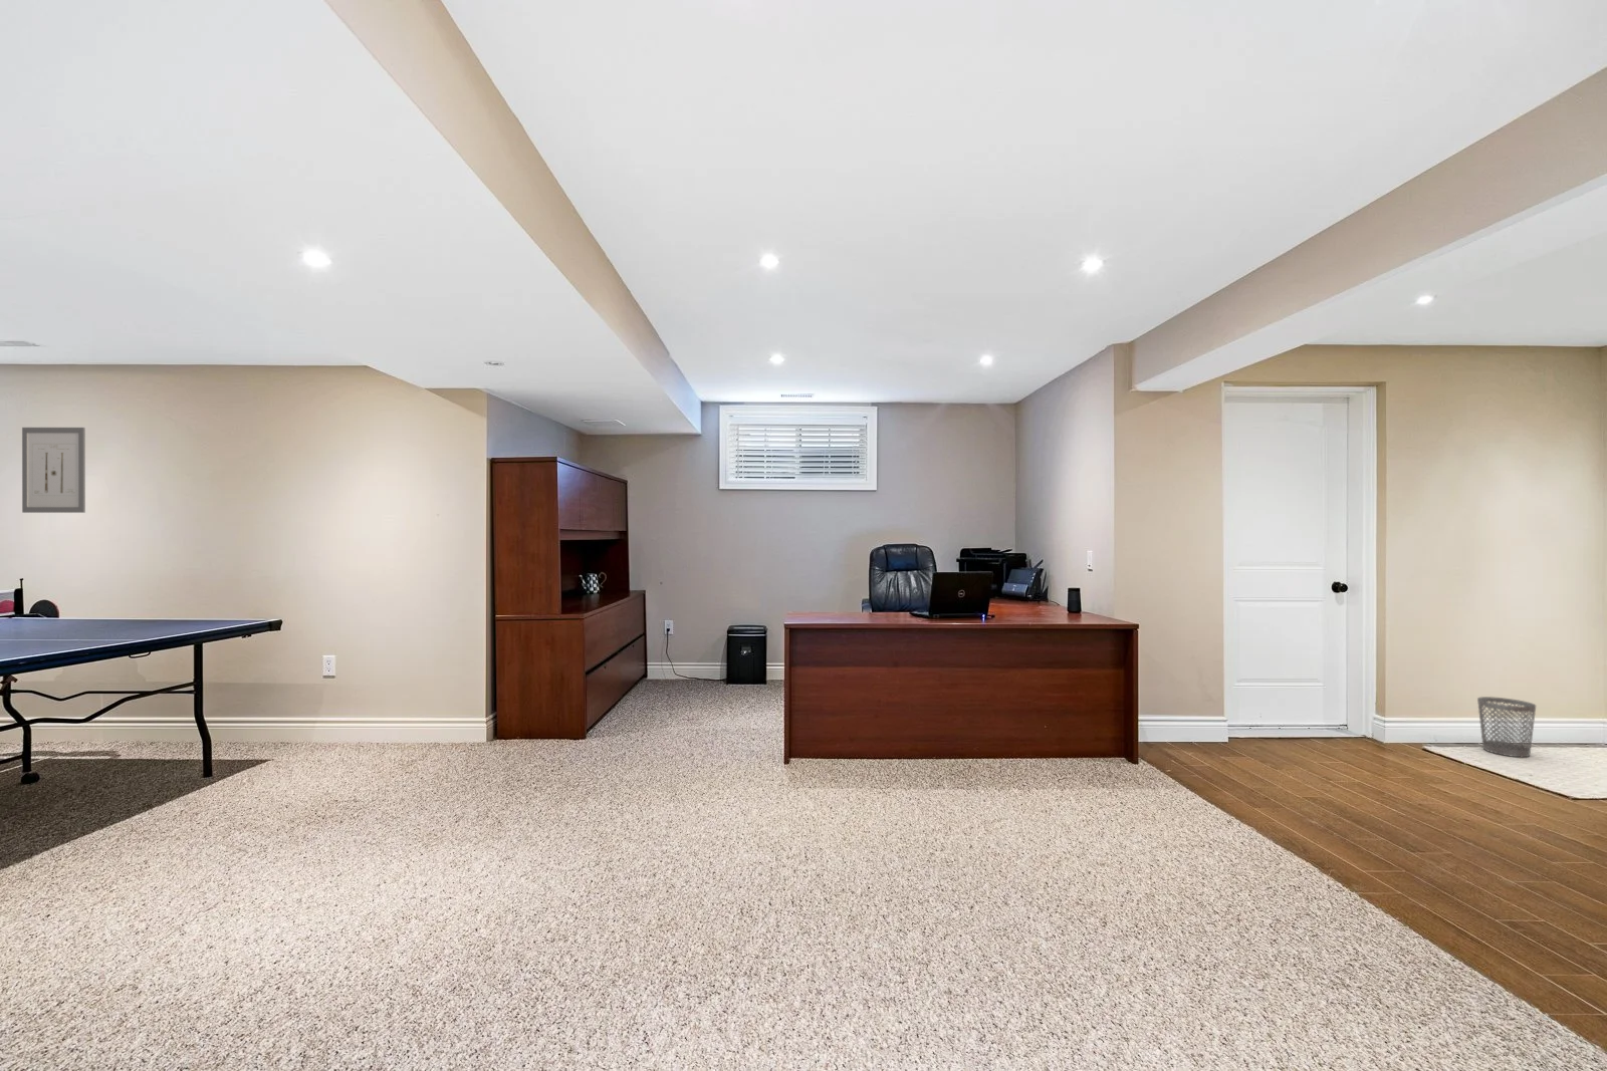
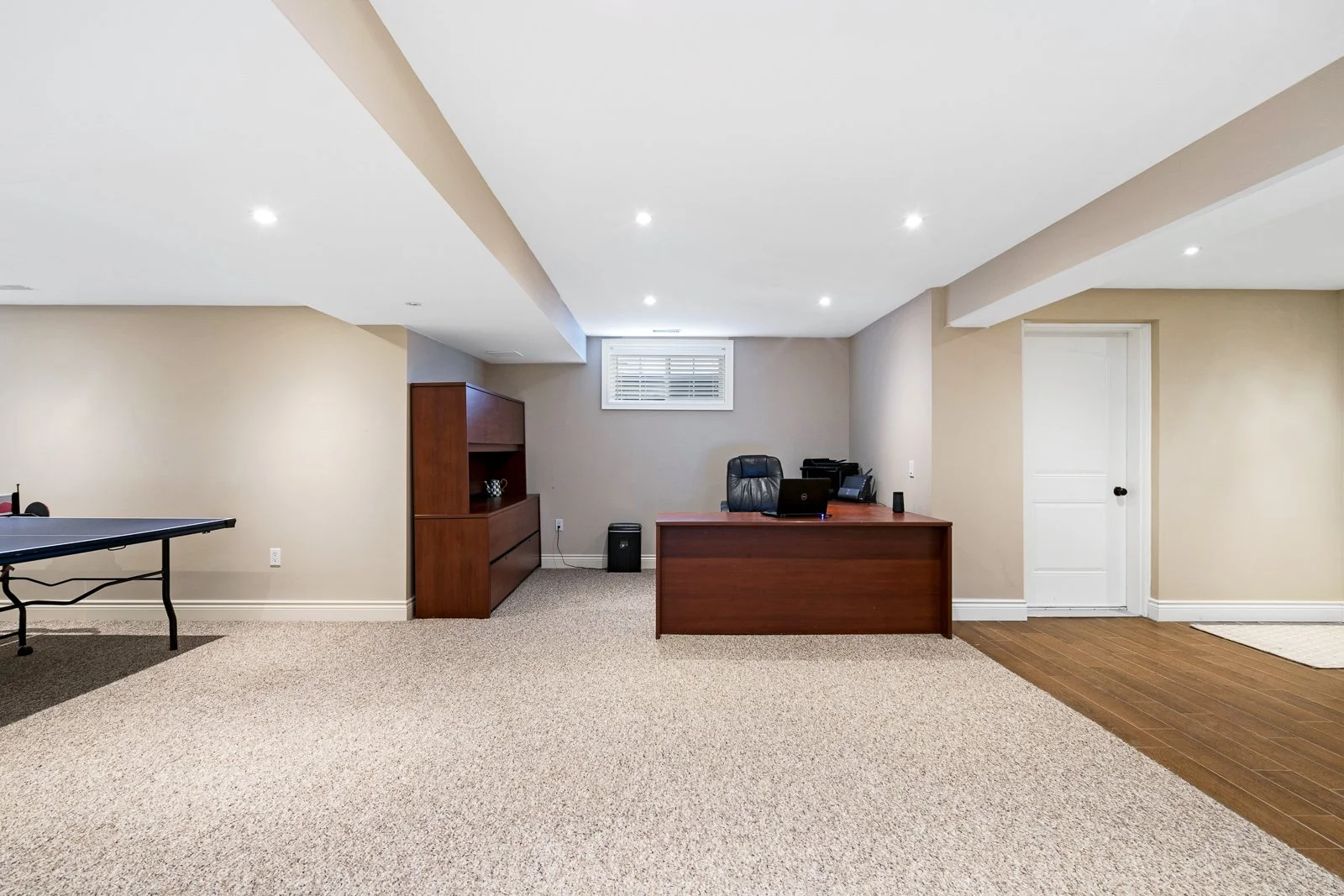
- wastebasket [1477,696,1536,758]
- wall art [22,427,86,514]
